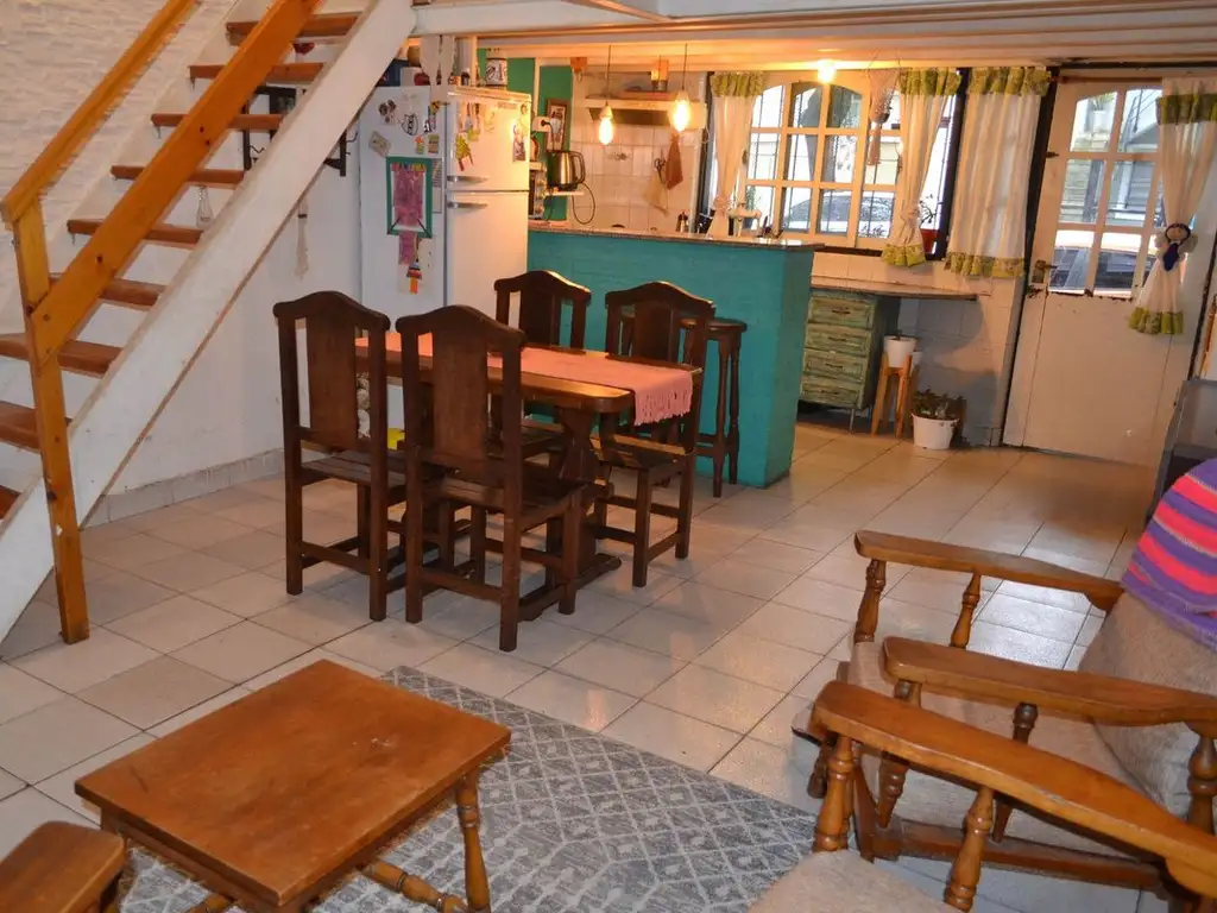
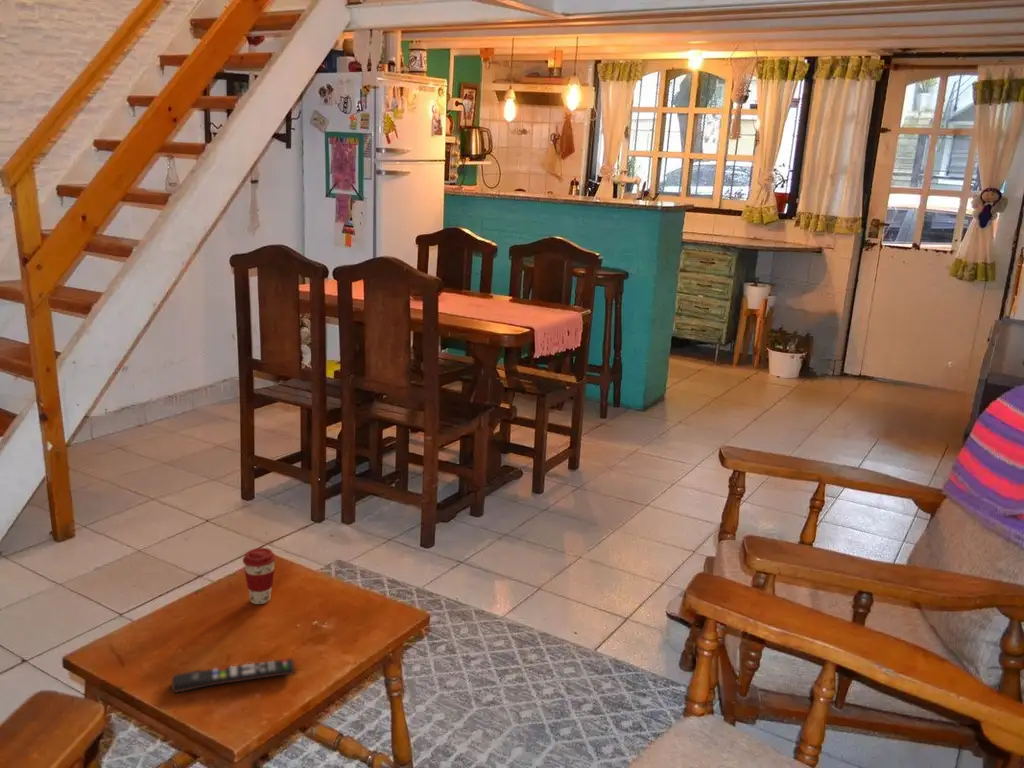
+ coffee cup [242,547,277,605]
+ remote control [170,657,296,694]
